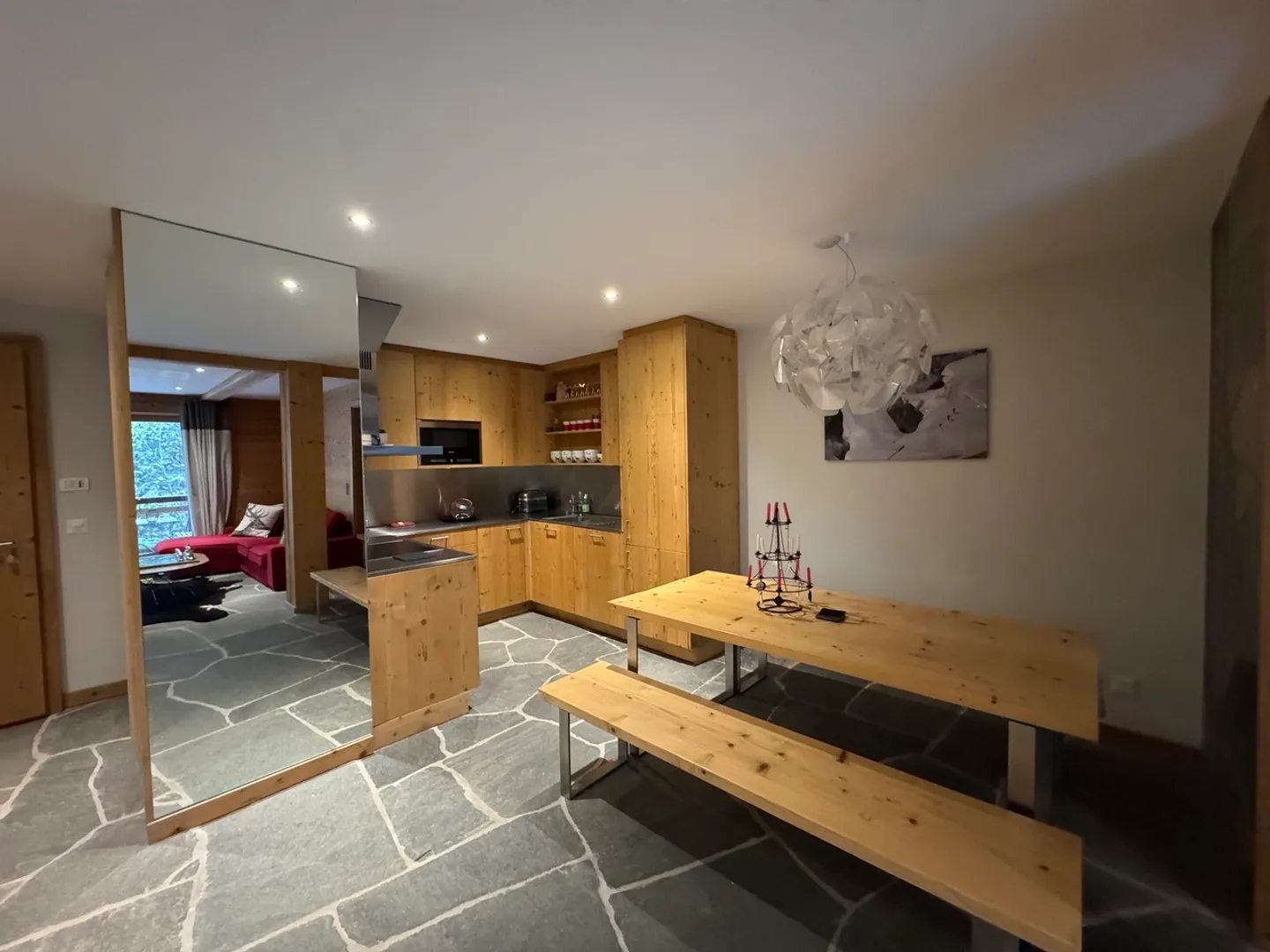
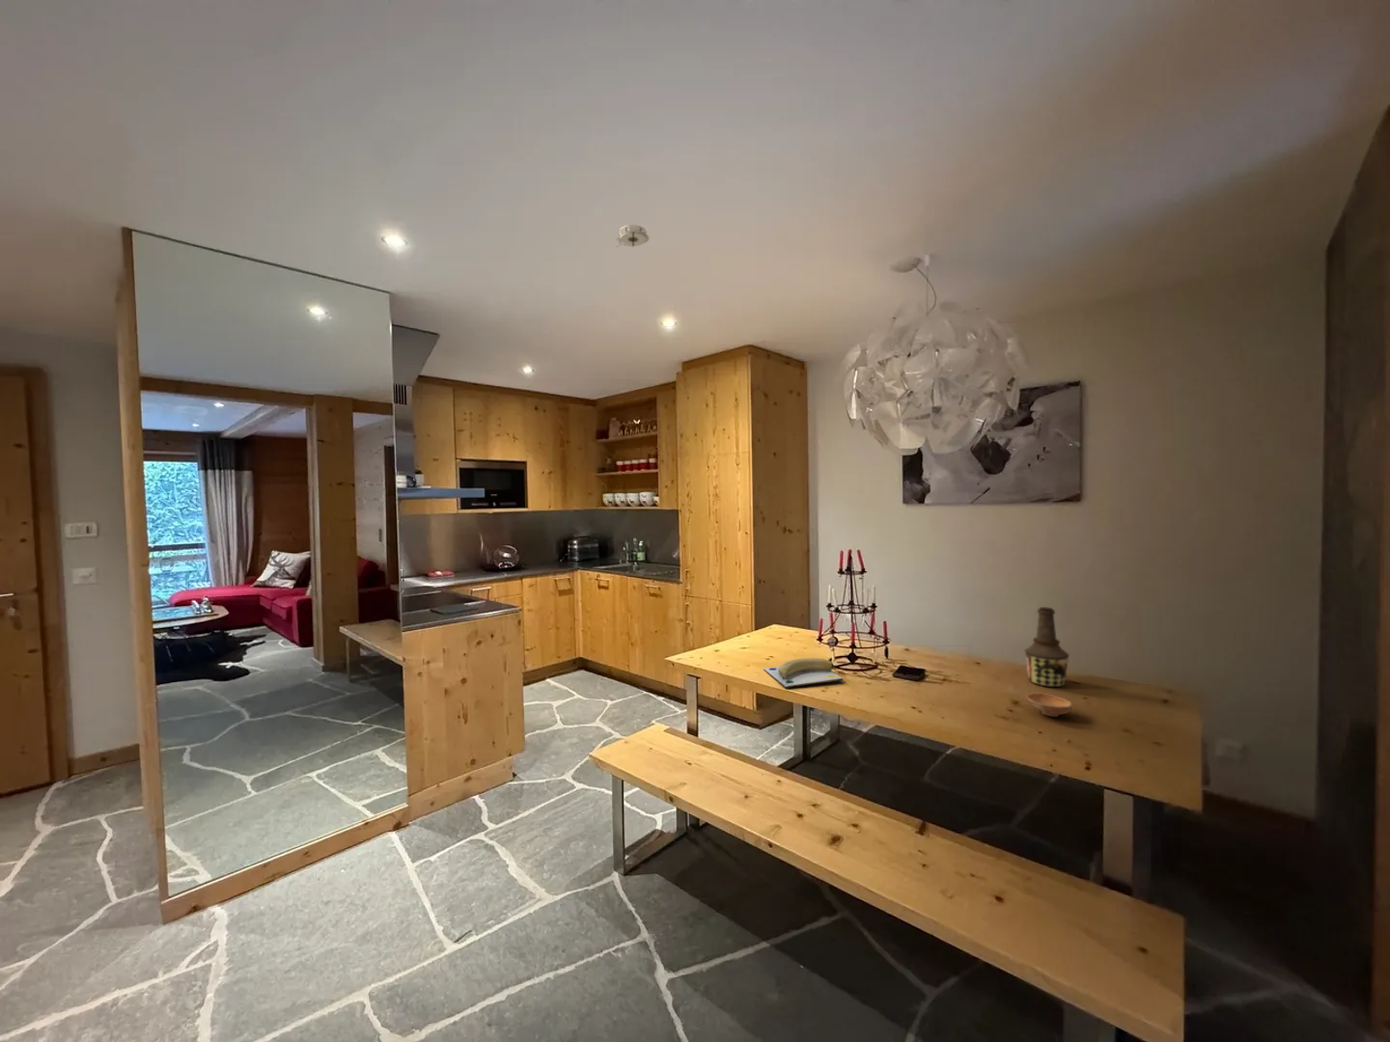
+ bottle [1023,606,1070,687]
+ smoke detector [616,224,650,248]
+ banana [763,657,844,687]
+ bowl [1026,693,1074,718]
